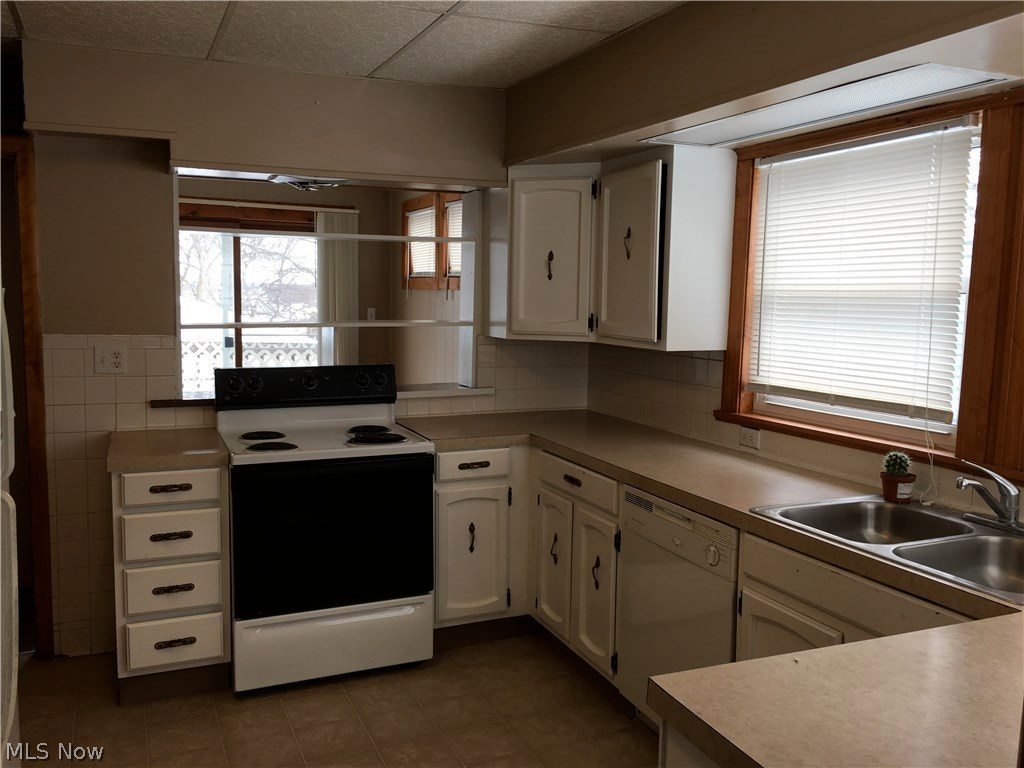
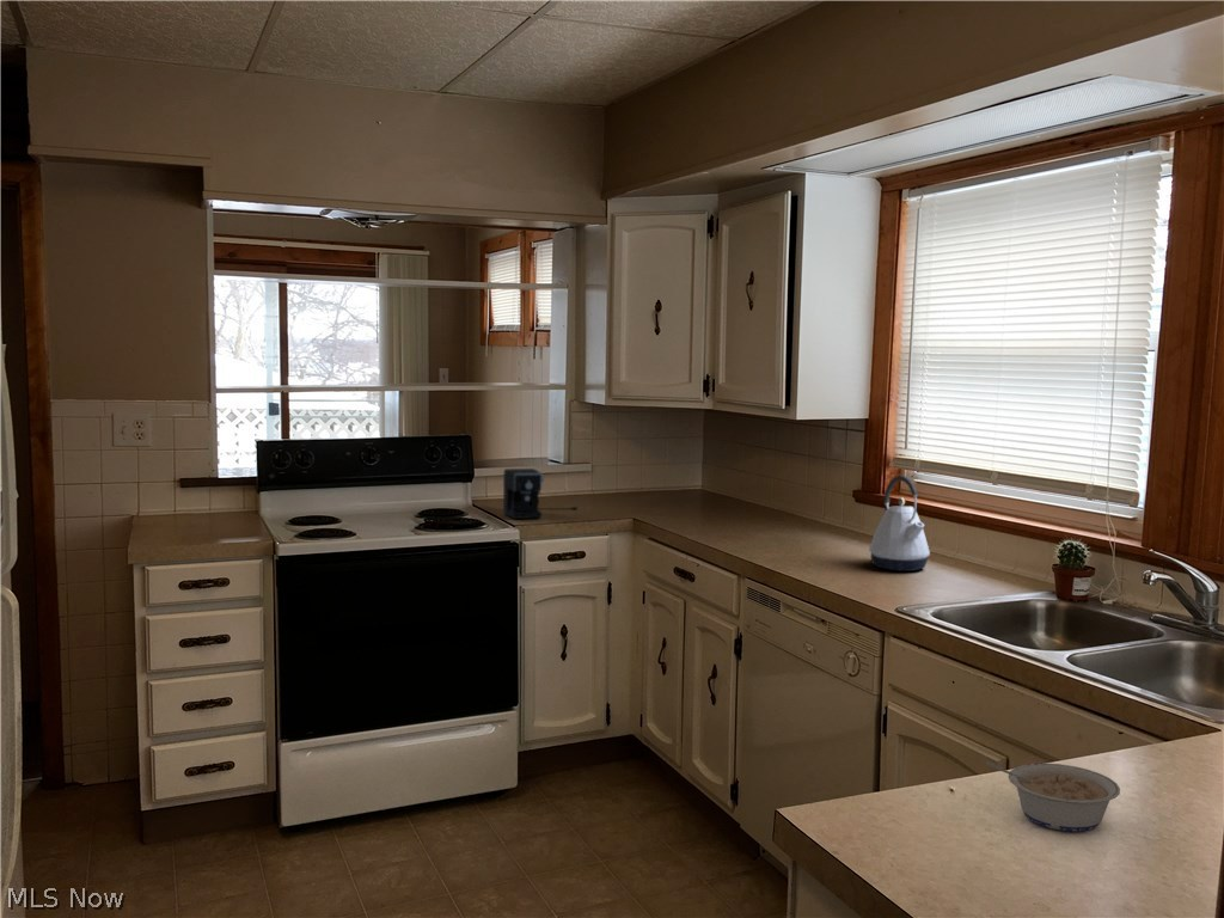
+ legume [985,760,1121,832]
+ kettle [868,475,931,573]
+ coffee maker [502,467,579,520]
